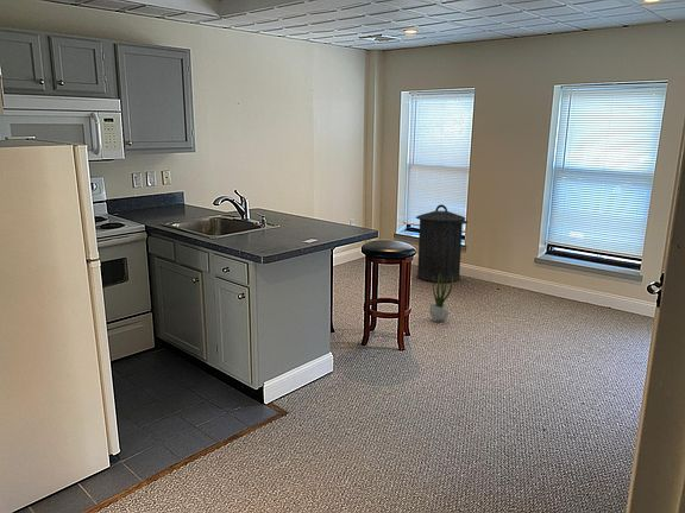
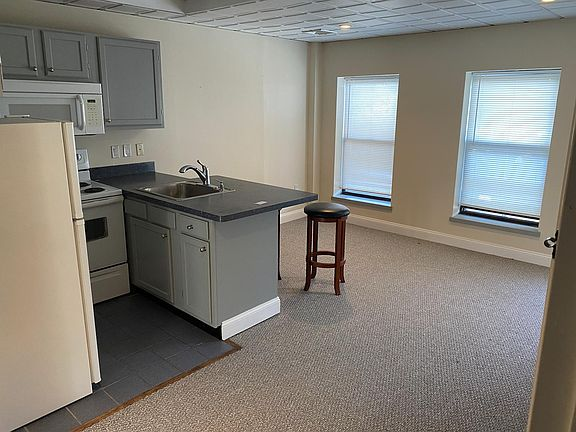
- potted plant [428,272,454,323]
- trash can [415,203,469,284]
